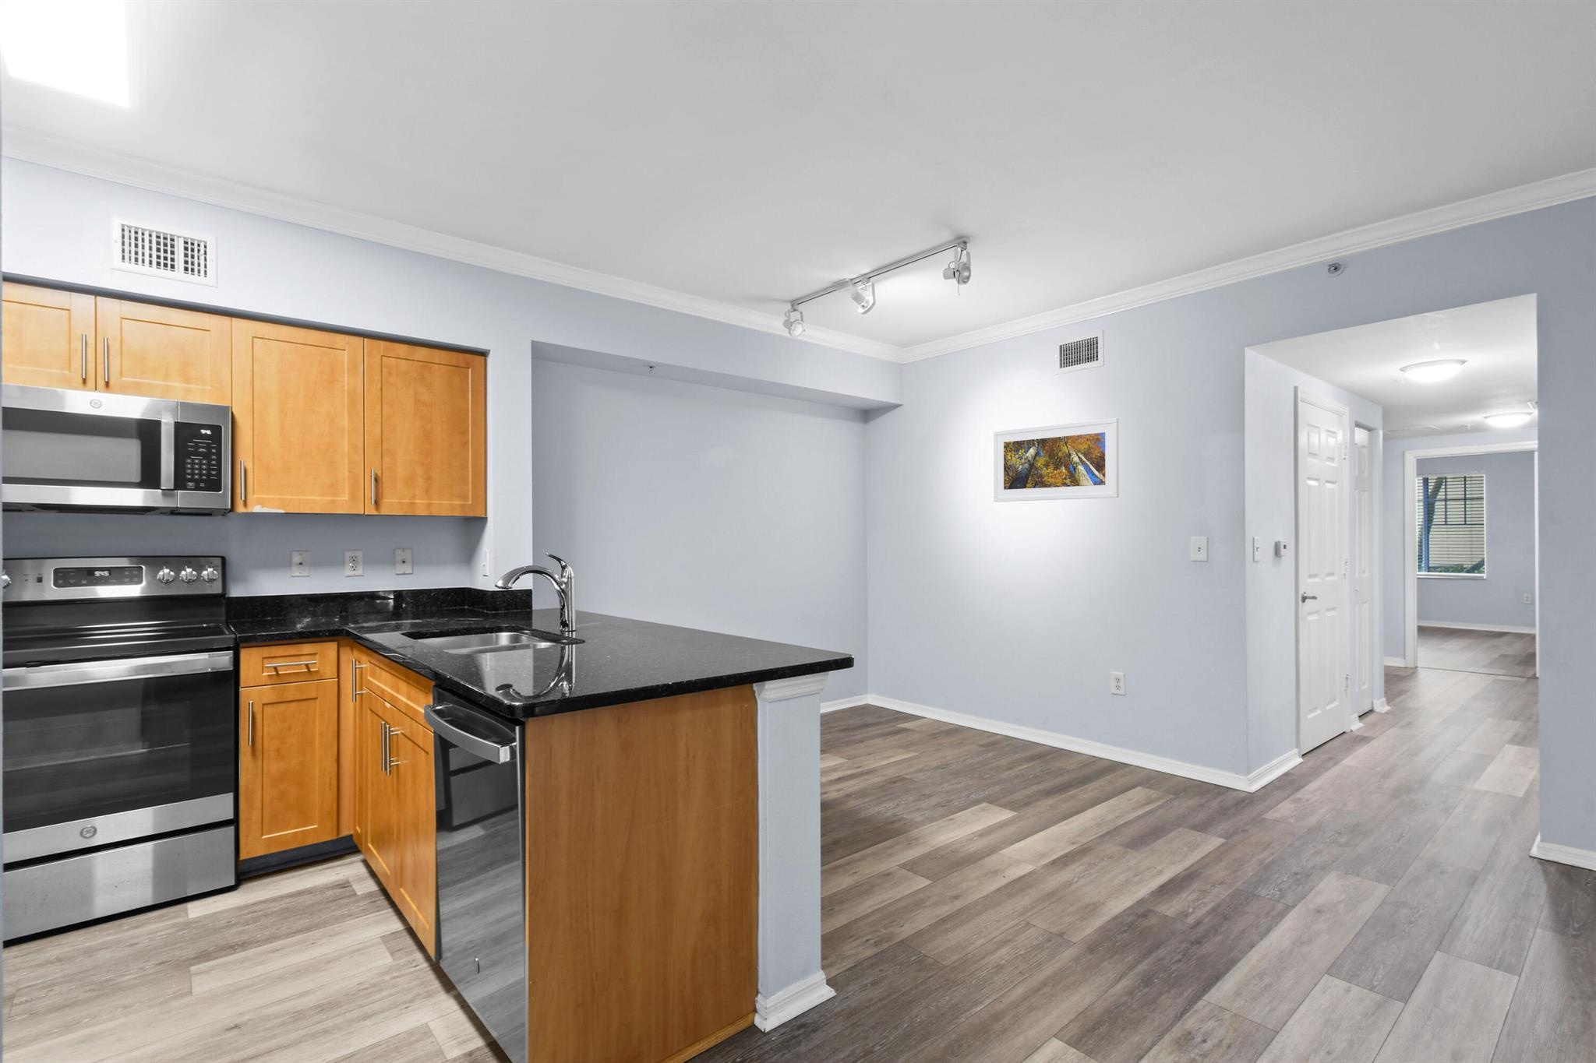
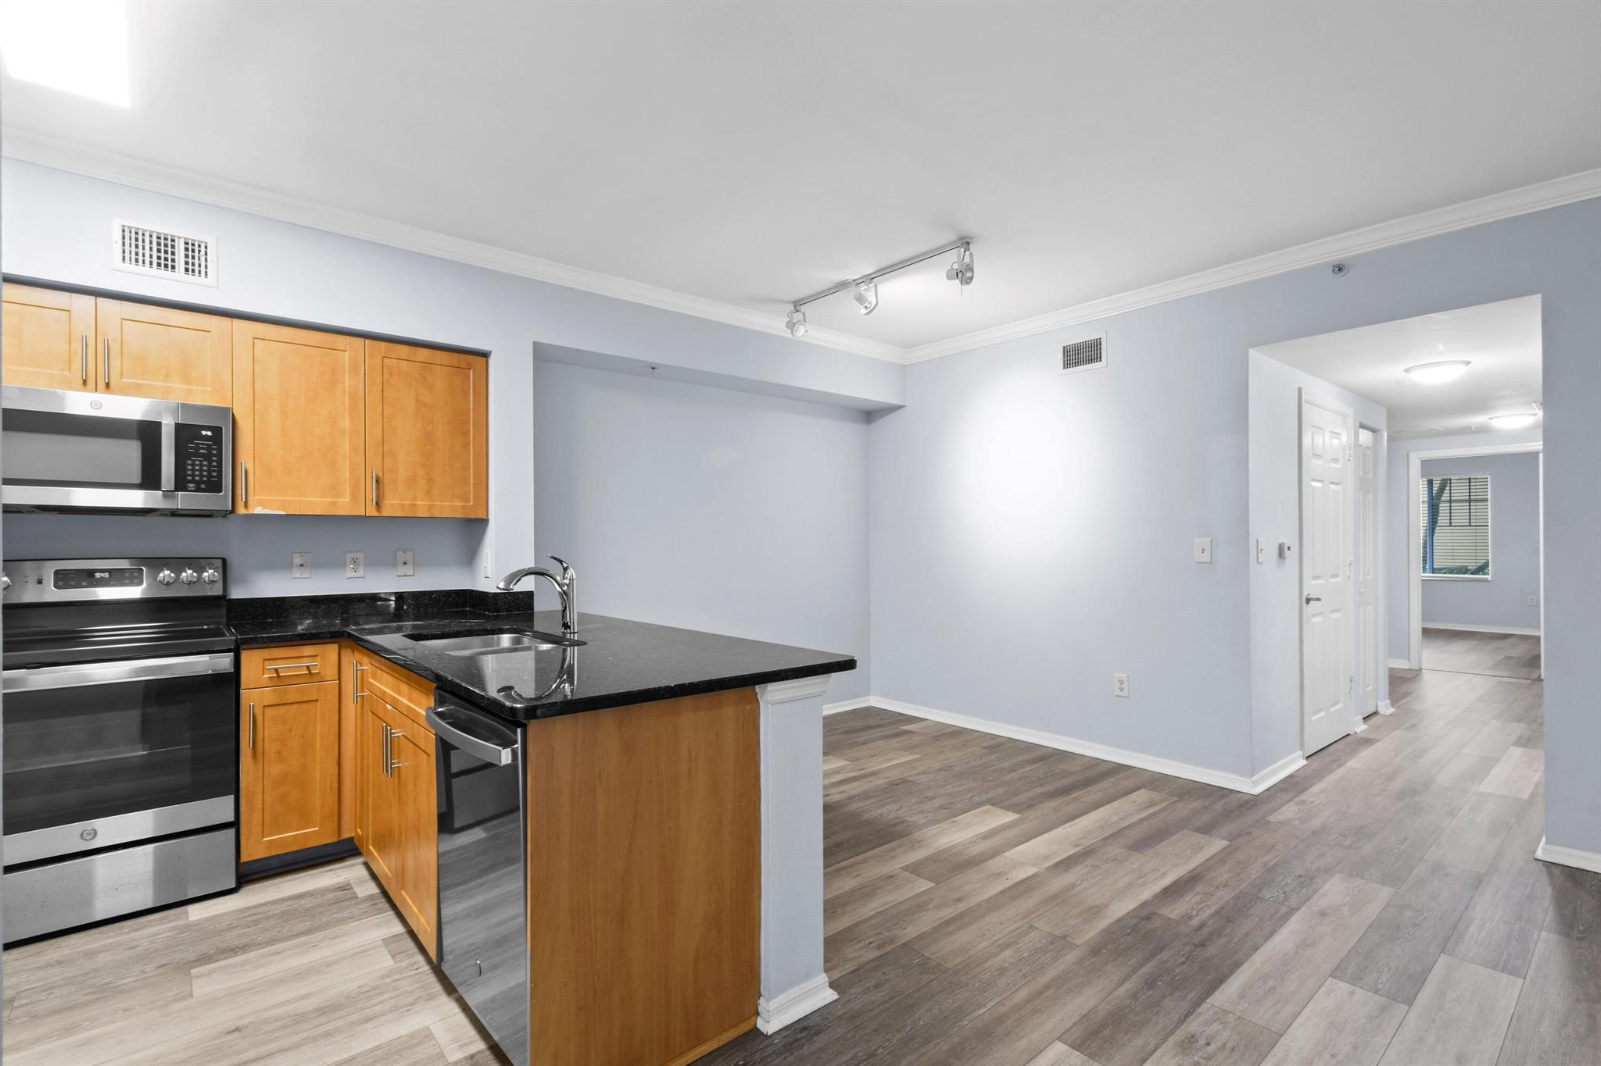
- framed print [993,418,1120,502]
